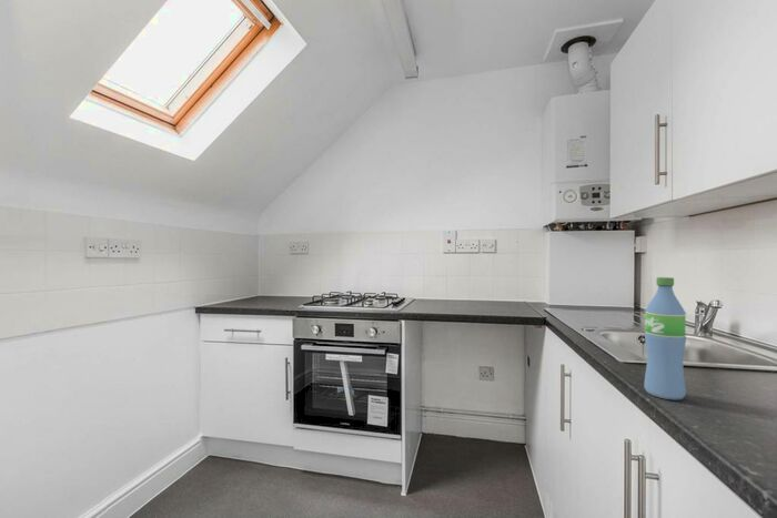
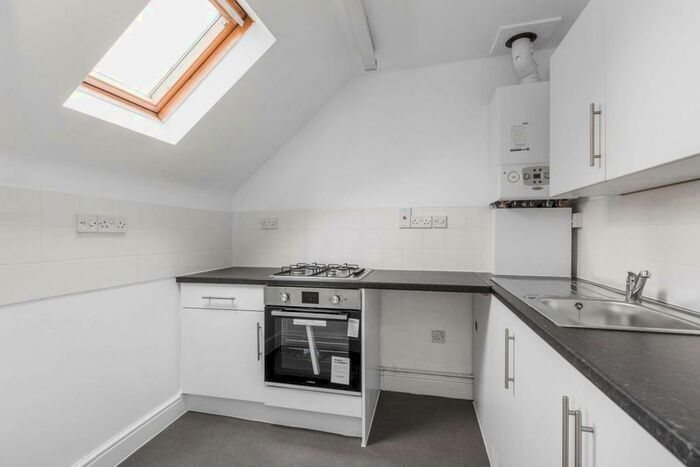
- water bottle [643,276,687,402]
